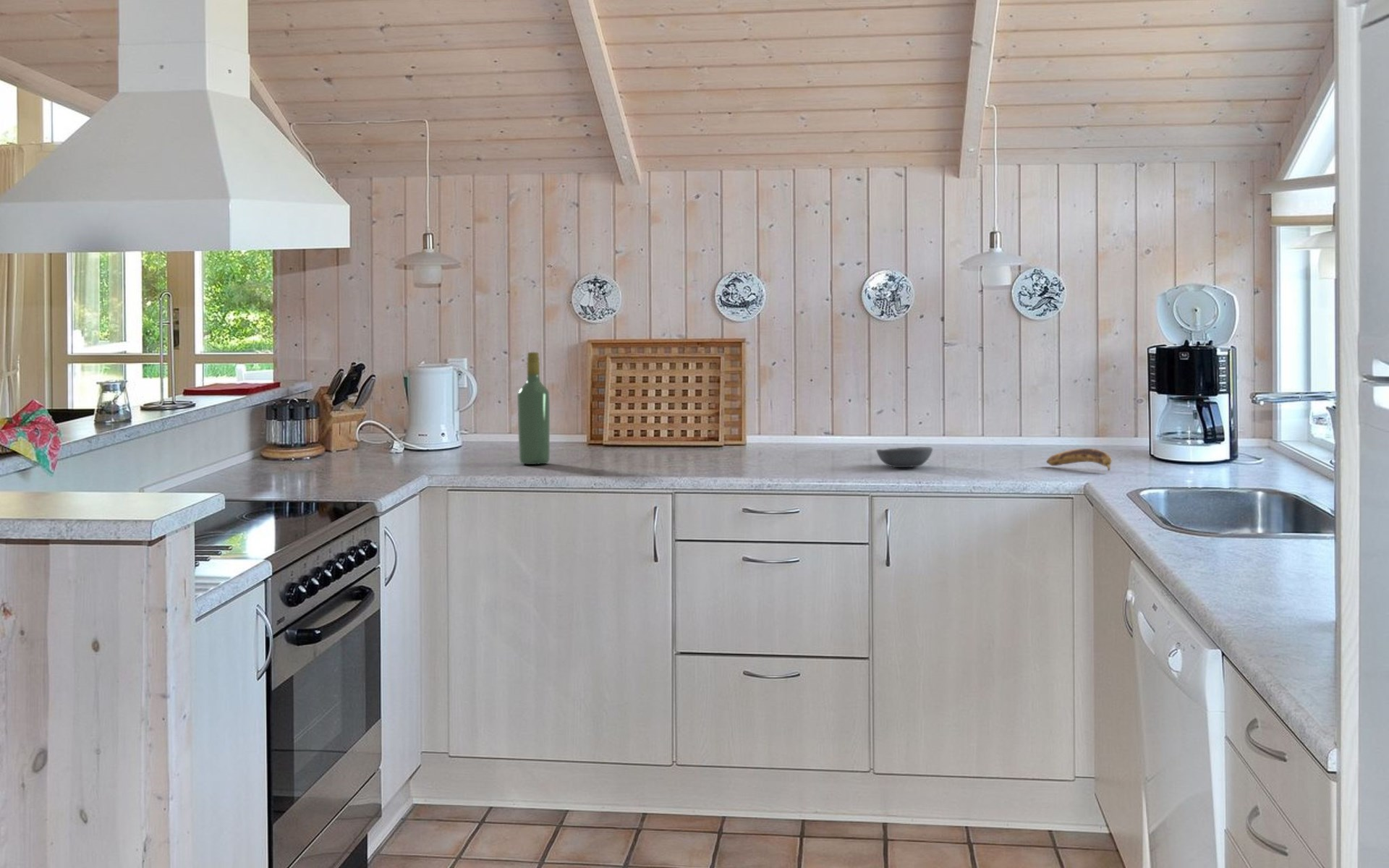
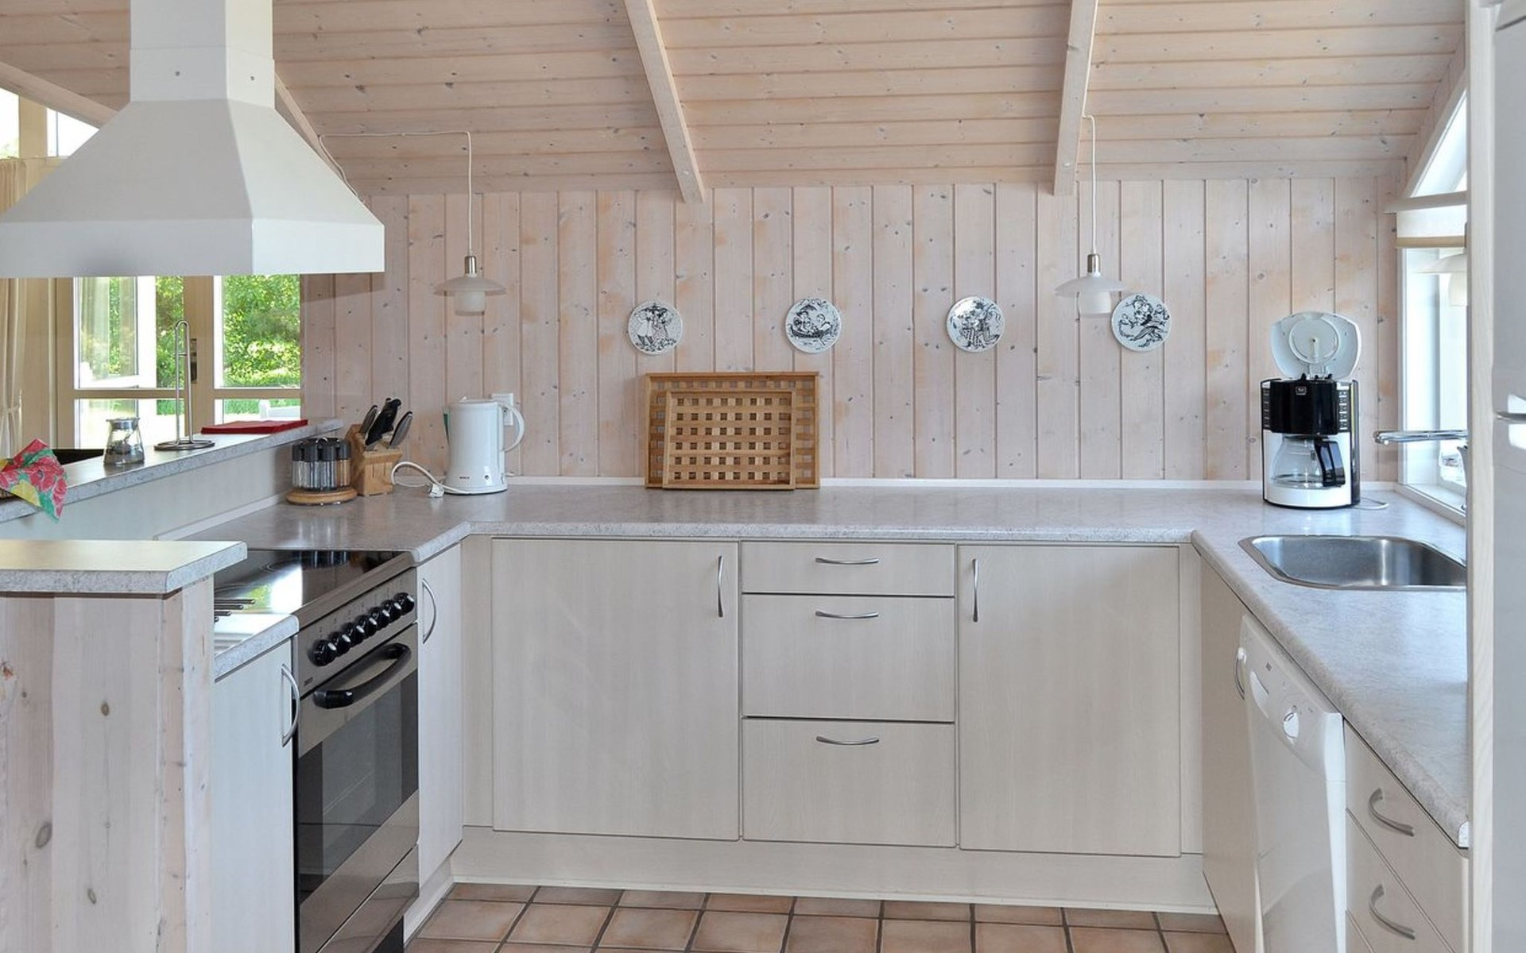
- bowl [875,446,933,468]
- wine bottle [517,352,551,465]
- banana [1045,448,1113,472]
